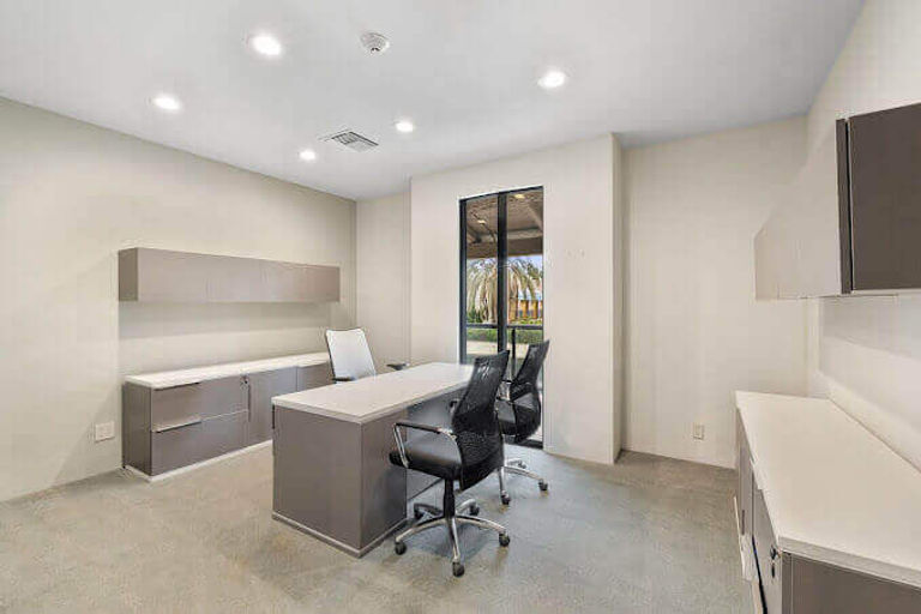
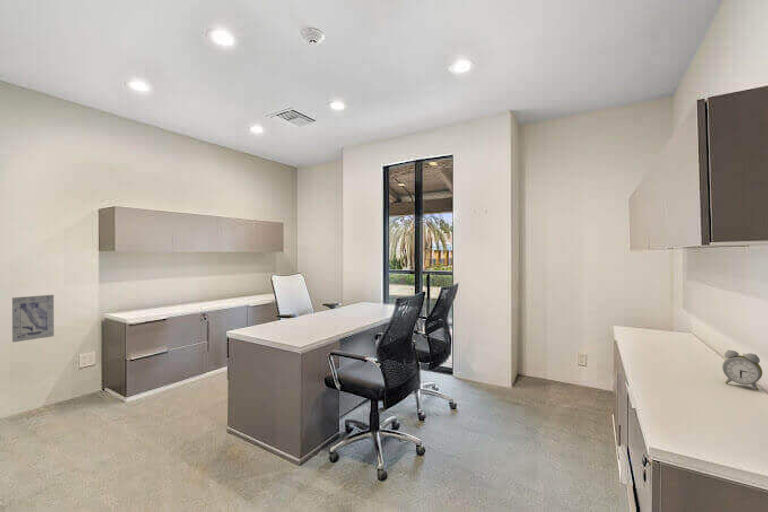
+ alarm clock [721,349,763,391]
+ wall art [11,294,55,343]
